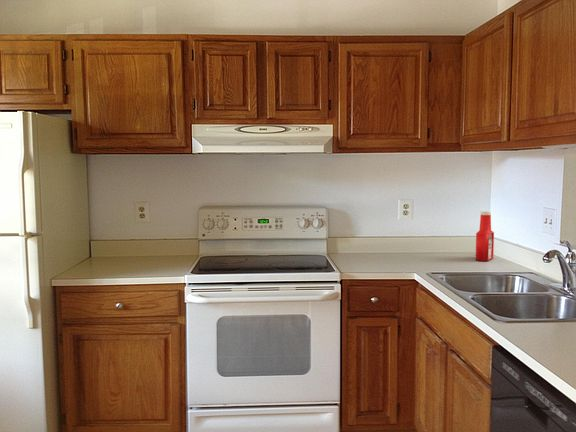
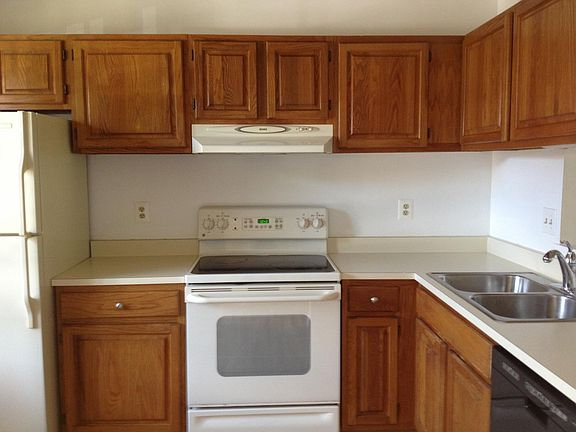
- soap bottle [475,210,495,262]
